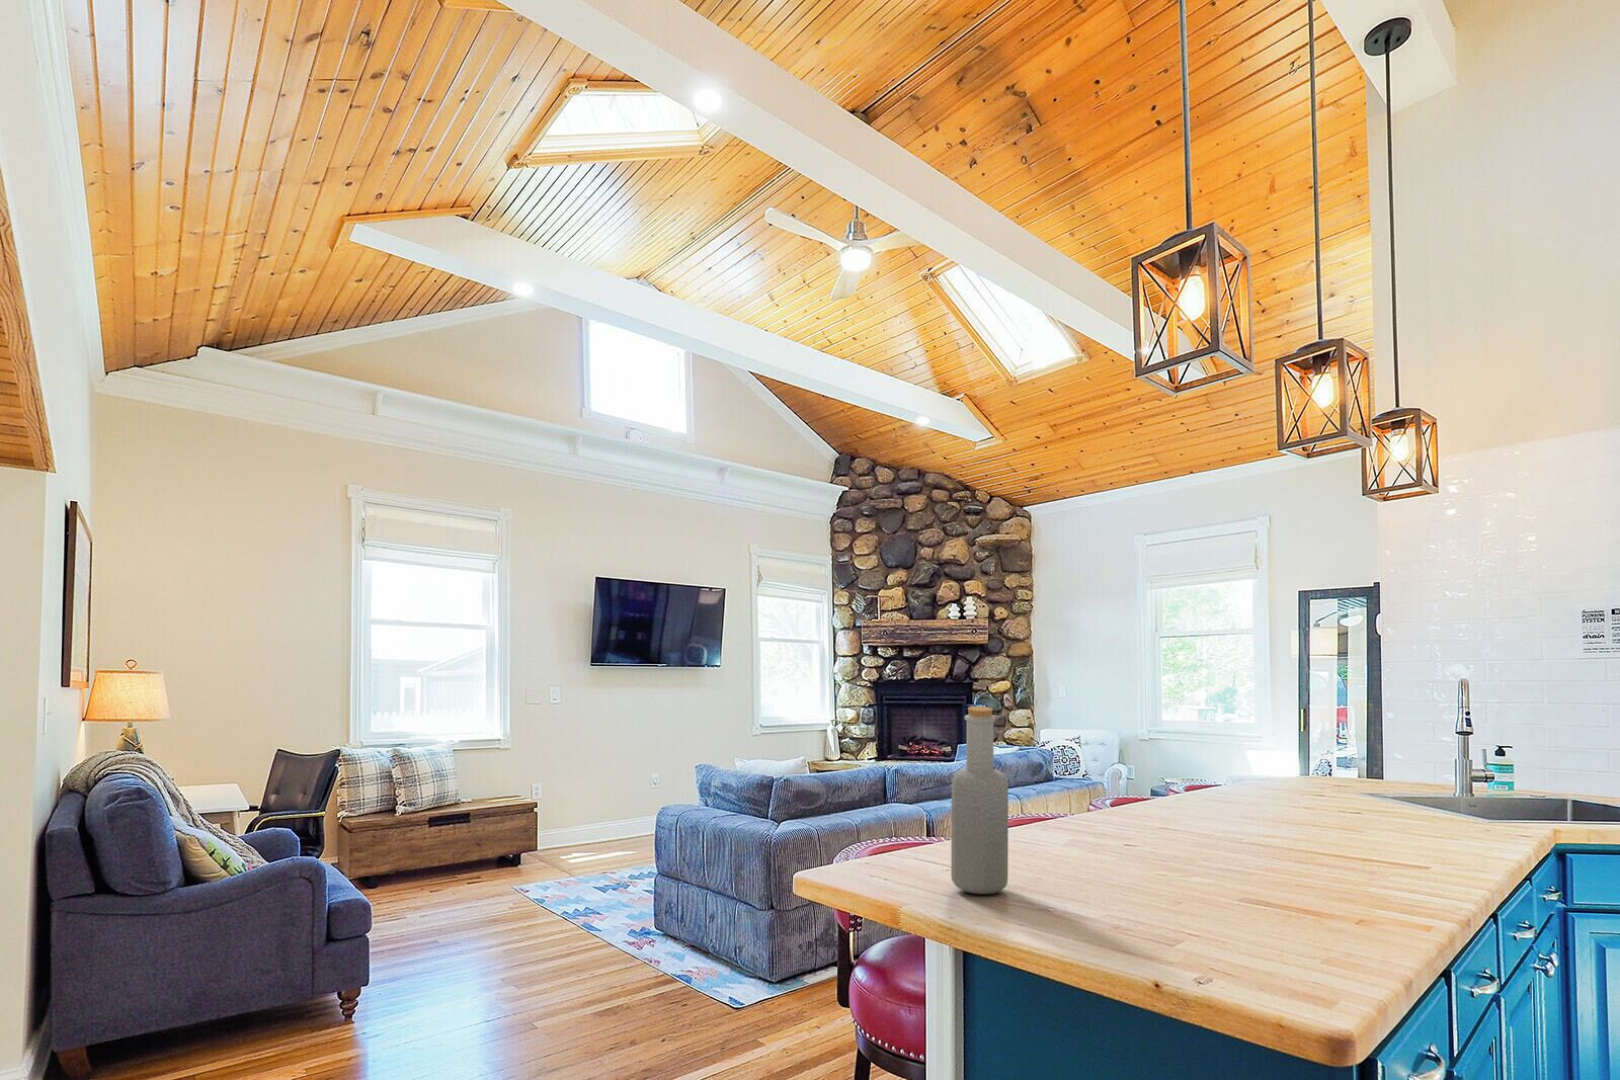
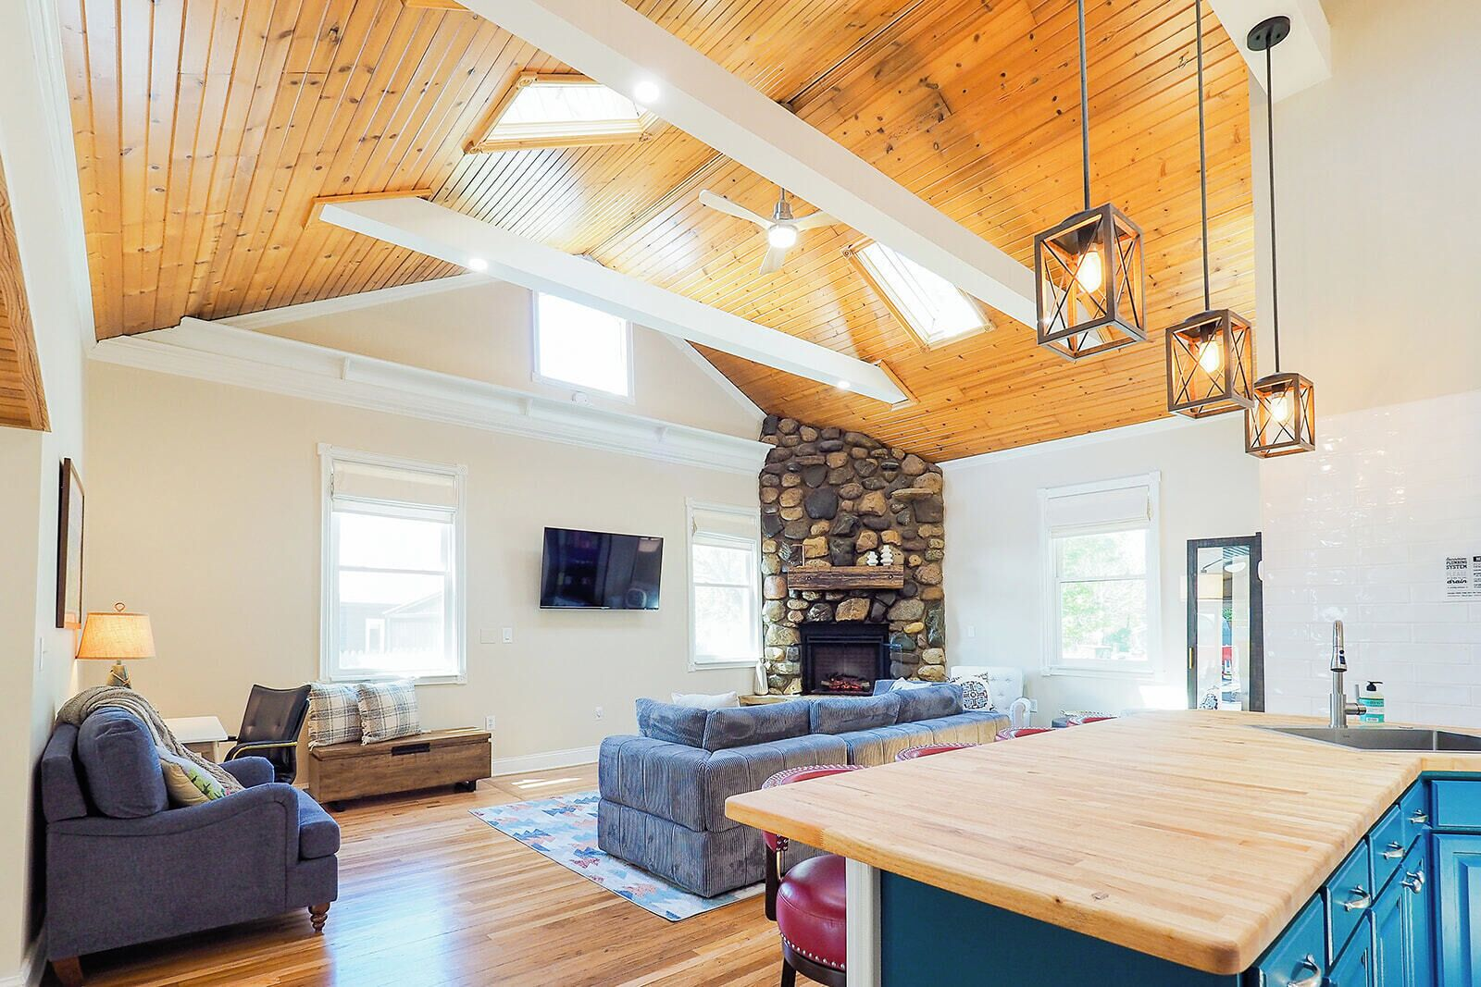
- bottle [951,705,1009,894]
